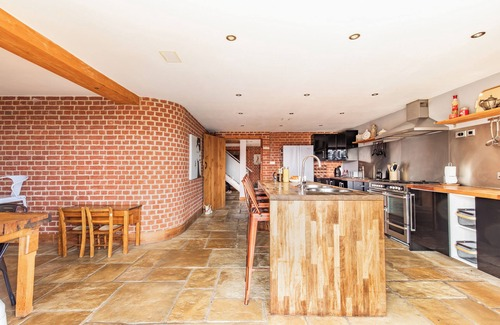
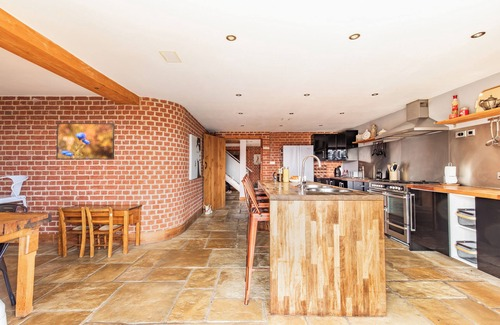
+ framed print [55,122,116,160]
